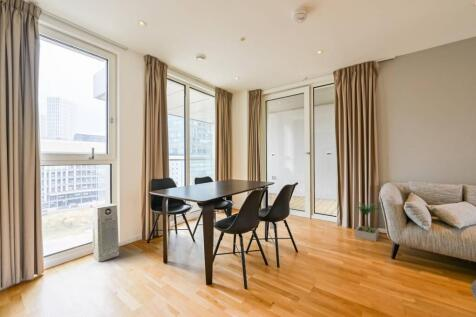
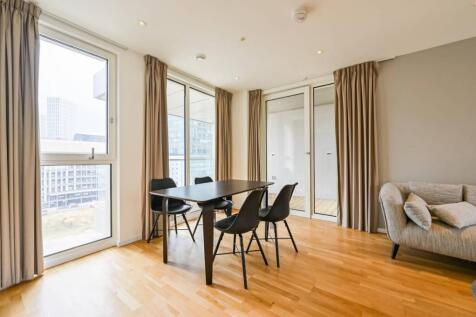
- air purifier [91,203,120,262]
- potted plant [353,201,382,242]
